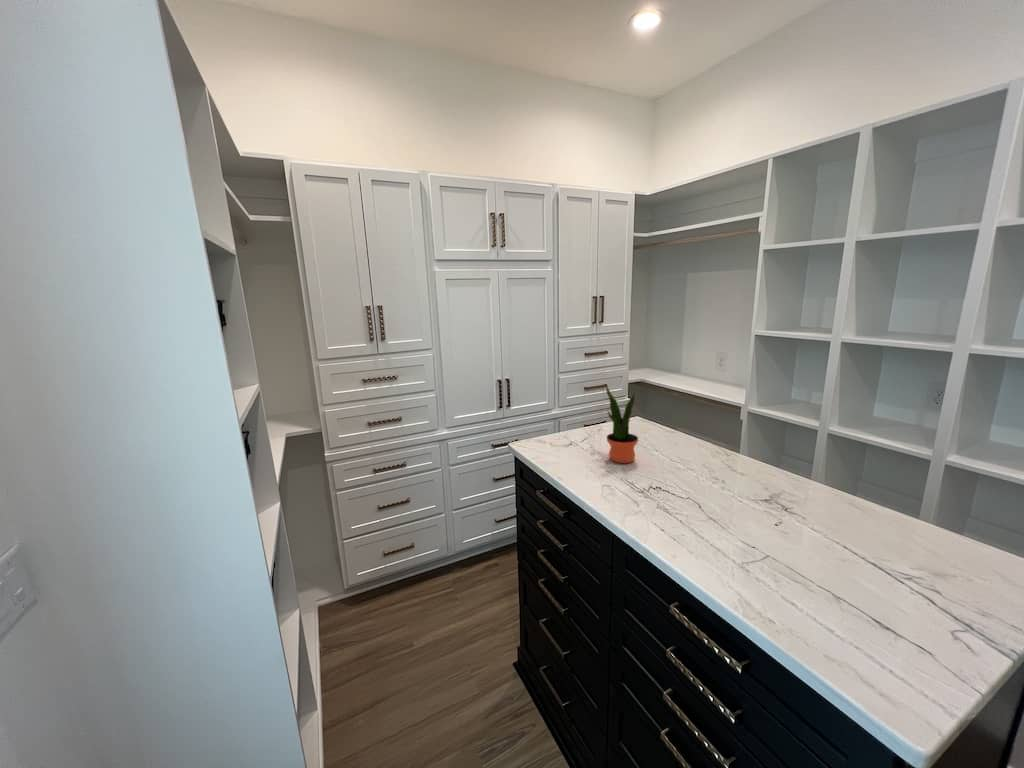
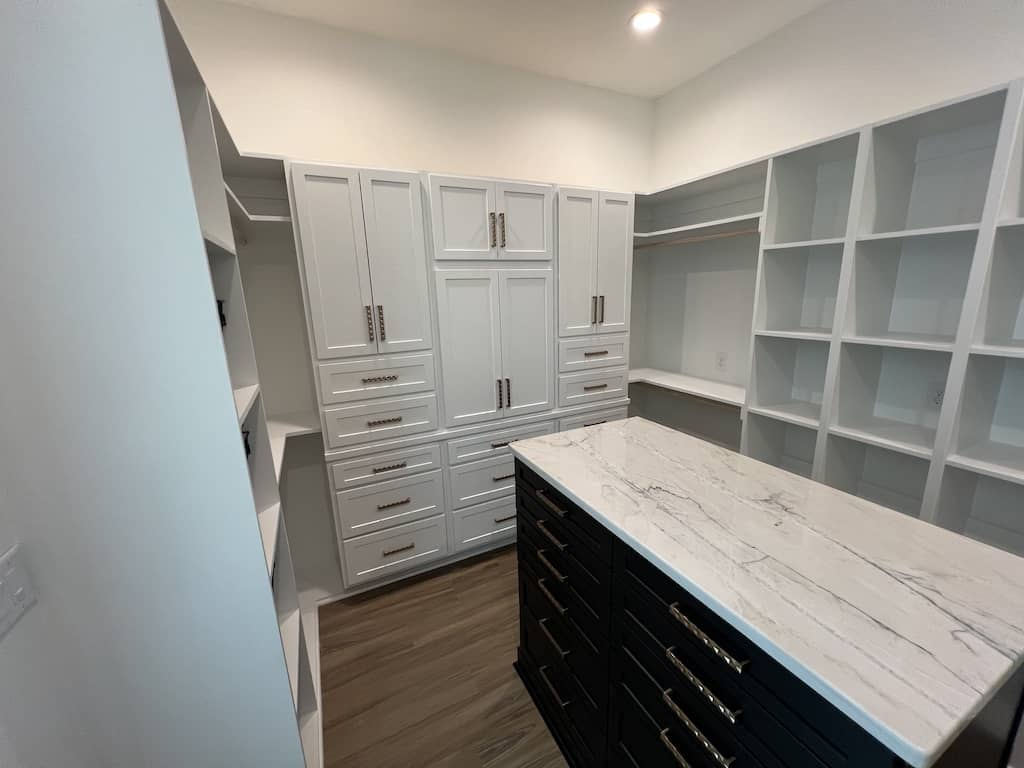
- potted plant [605,383,639,464]
